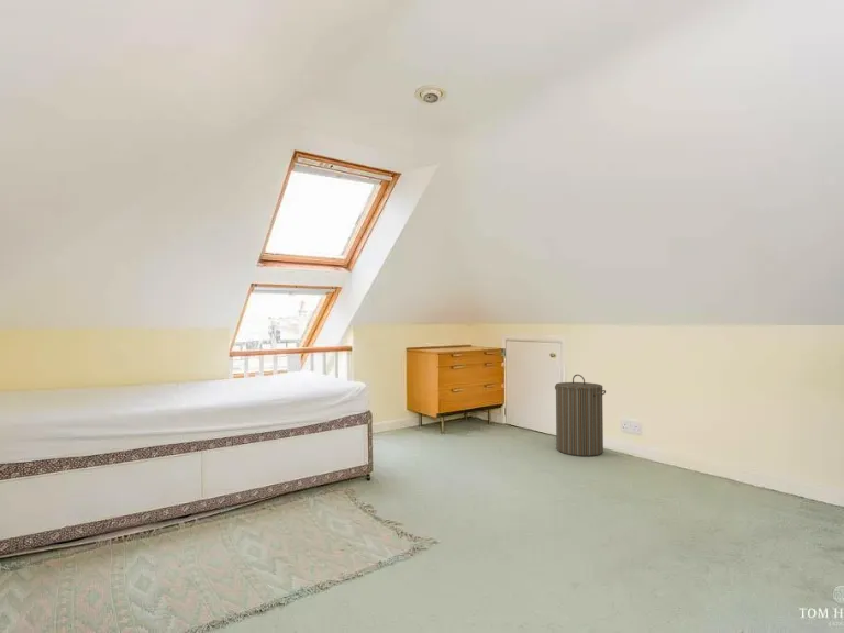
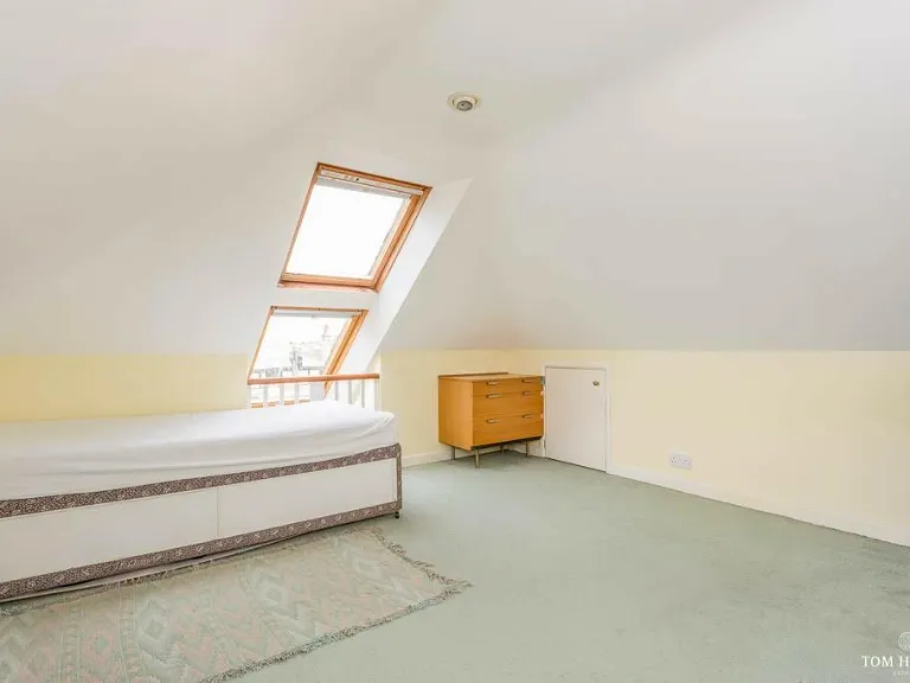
- laundry hamper [554,374,607,457]
